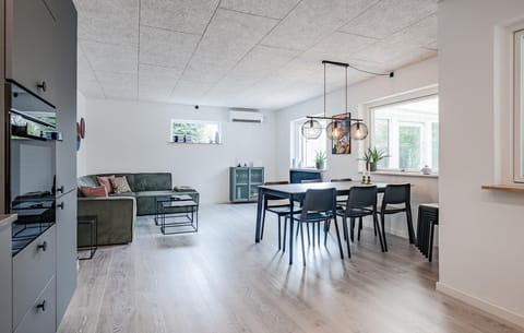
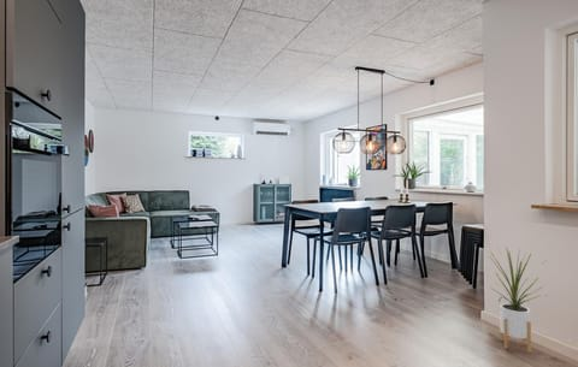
+ house plant [482,245,549,354]
